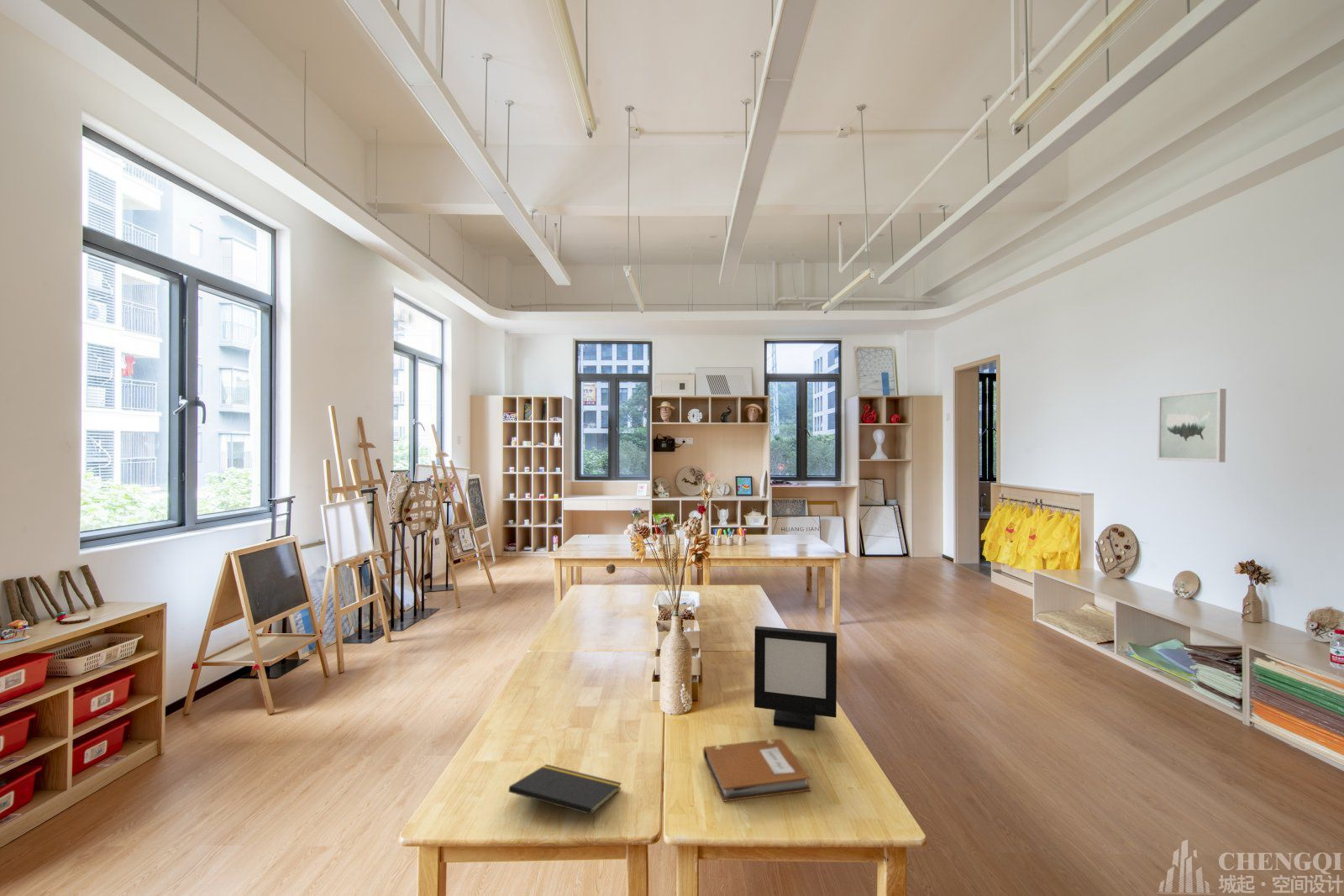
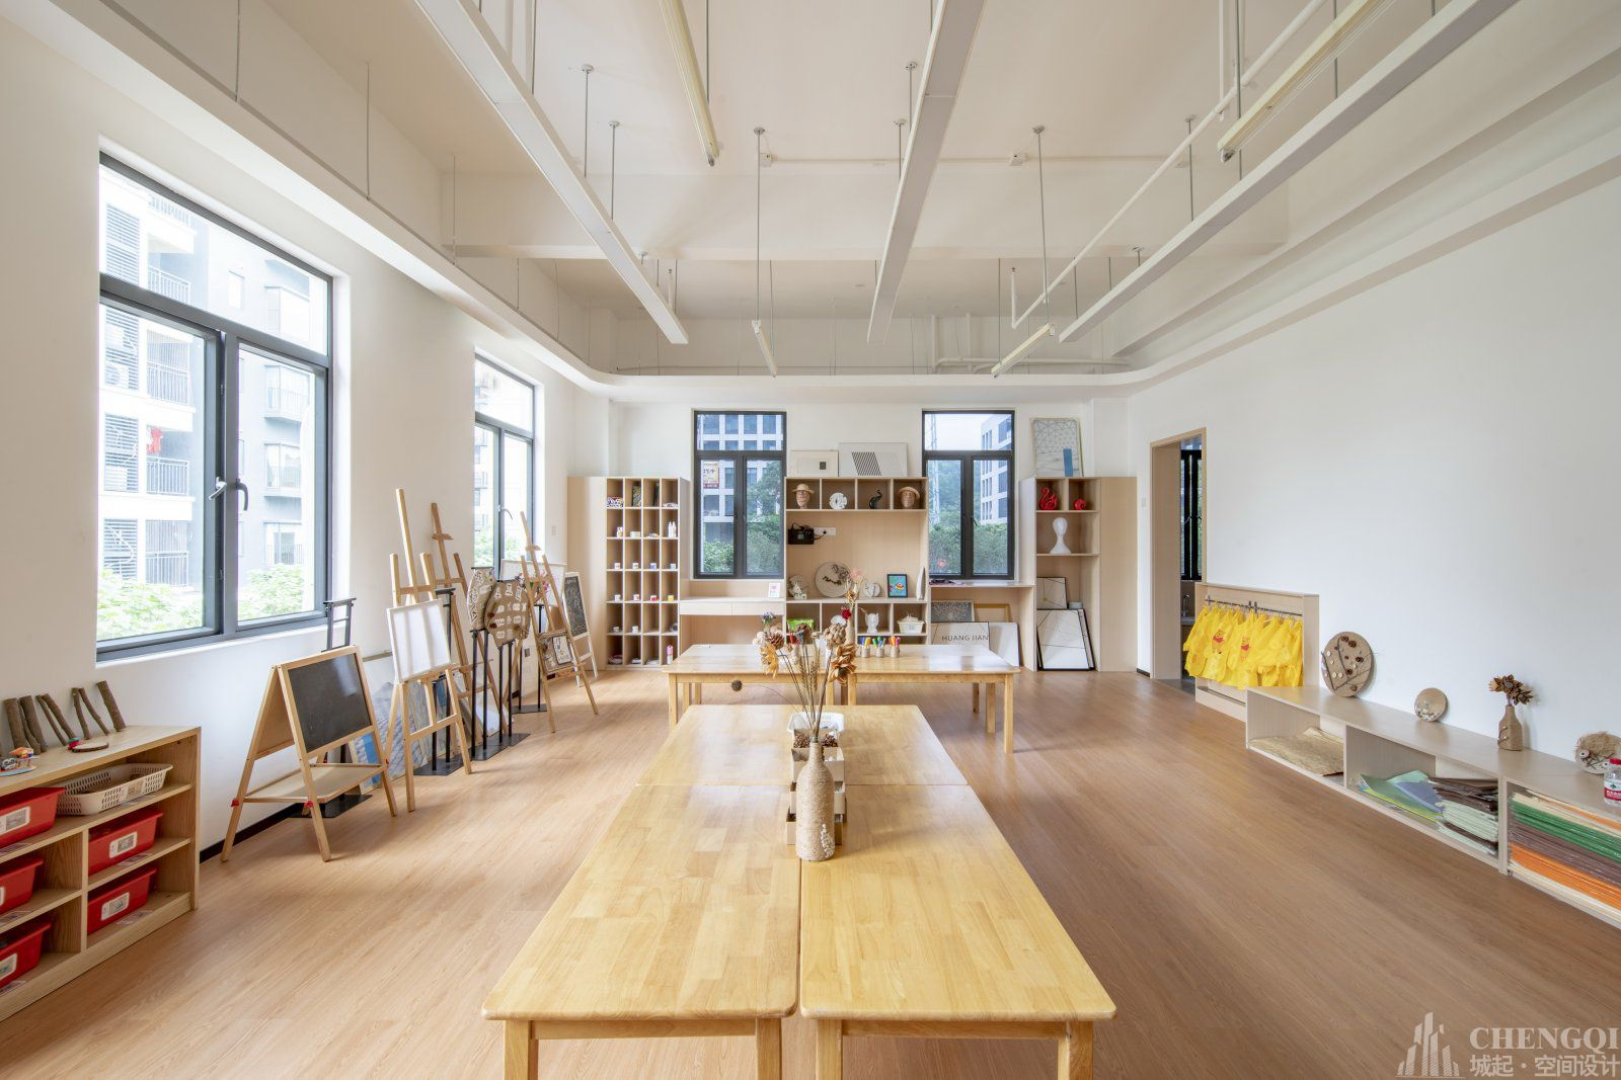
- wall art [1156,388,1227,463]
- notepad [508,763,622,829]
- notebook [702,738,812,803]
- picture frame [753,626,837,731]
